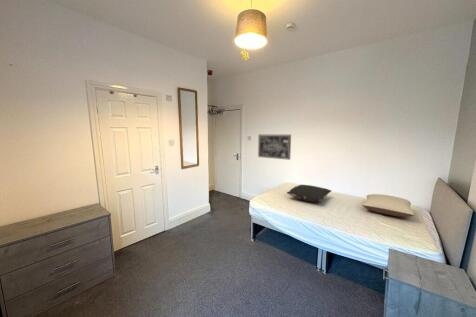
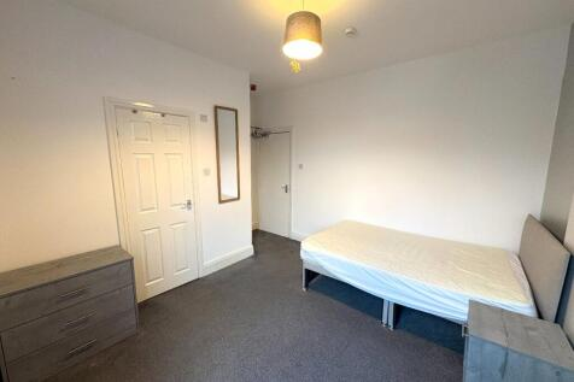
- wall art [257,134,292,161]
- pillow [286,184,332,202]
- pillow [362,193,415,218]
